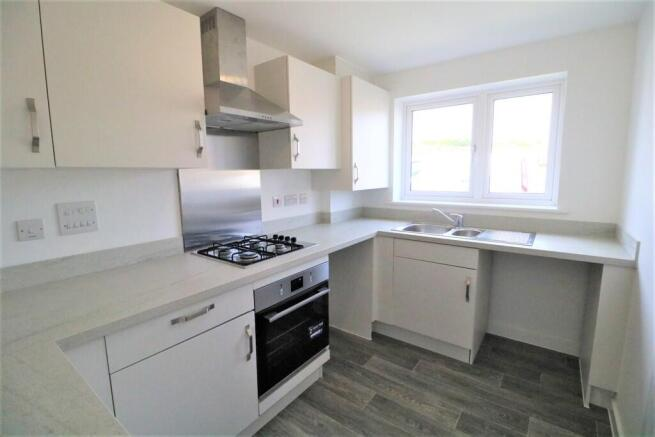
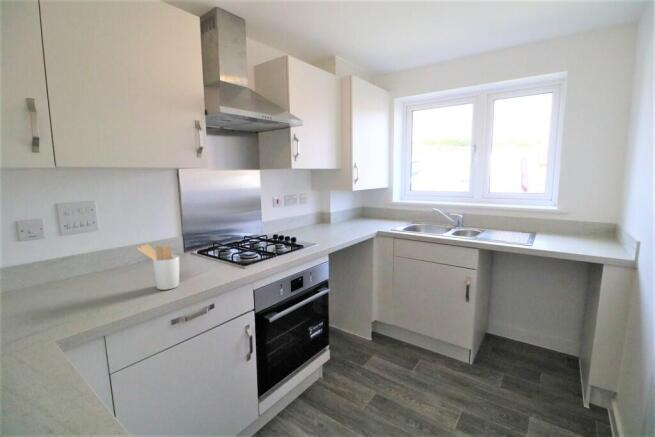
+ utensil holder [136,244,180,291]
